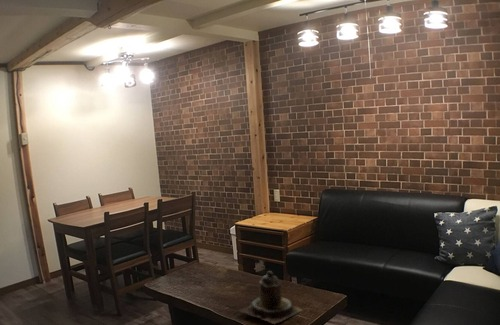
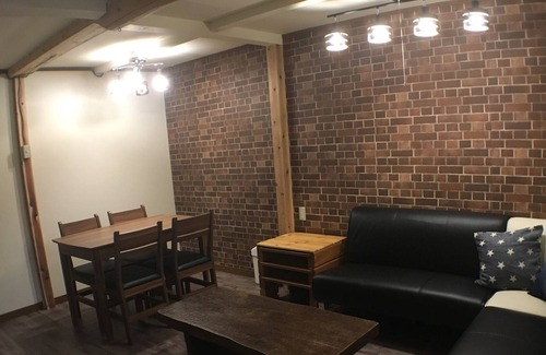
- teapot [238,270,304,325]
